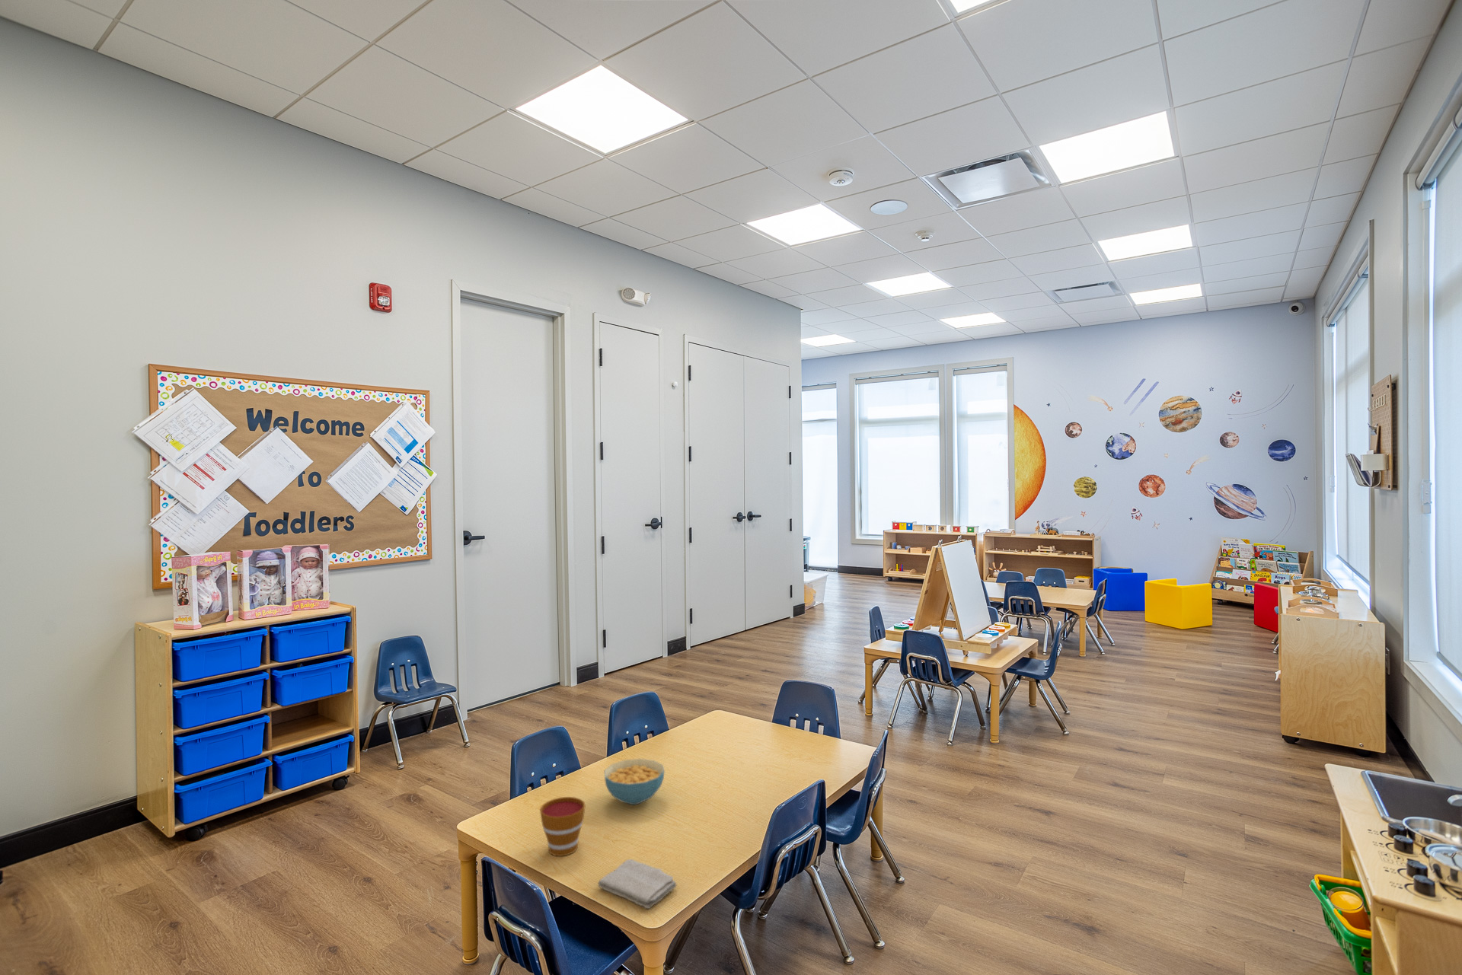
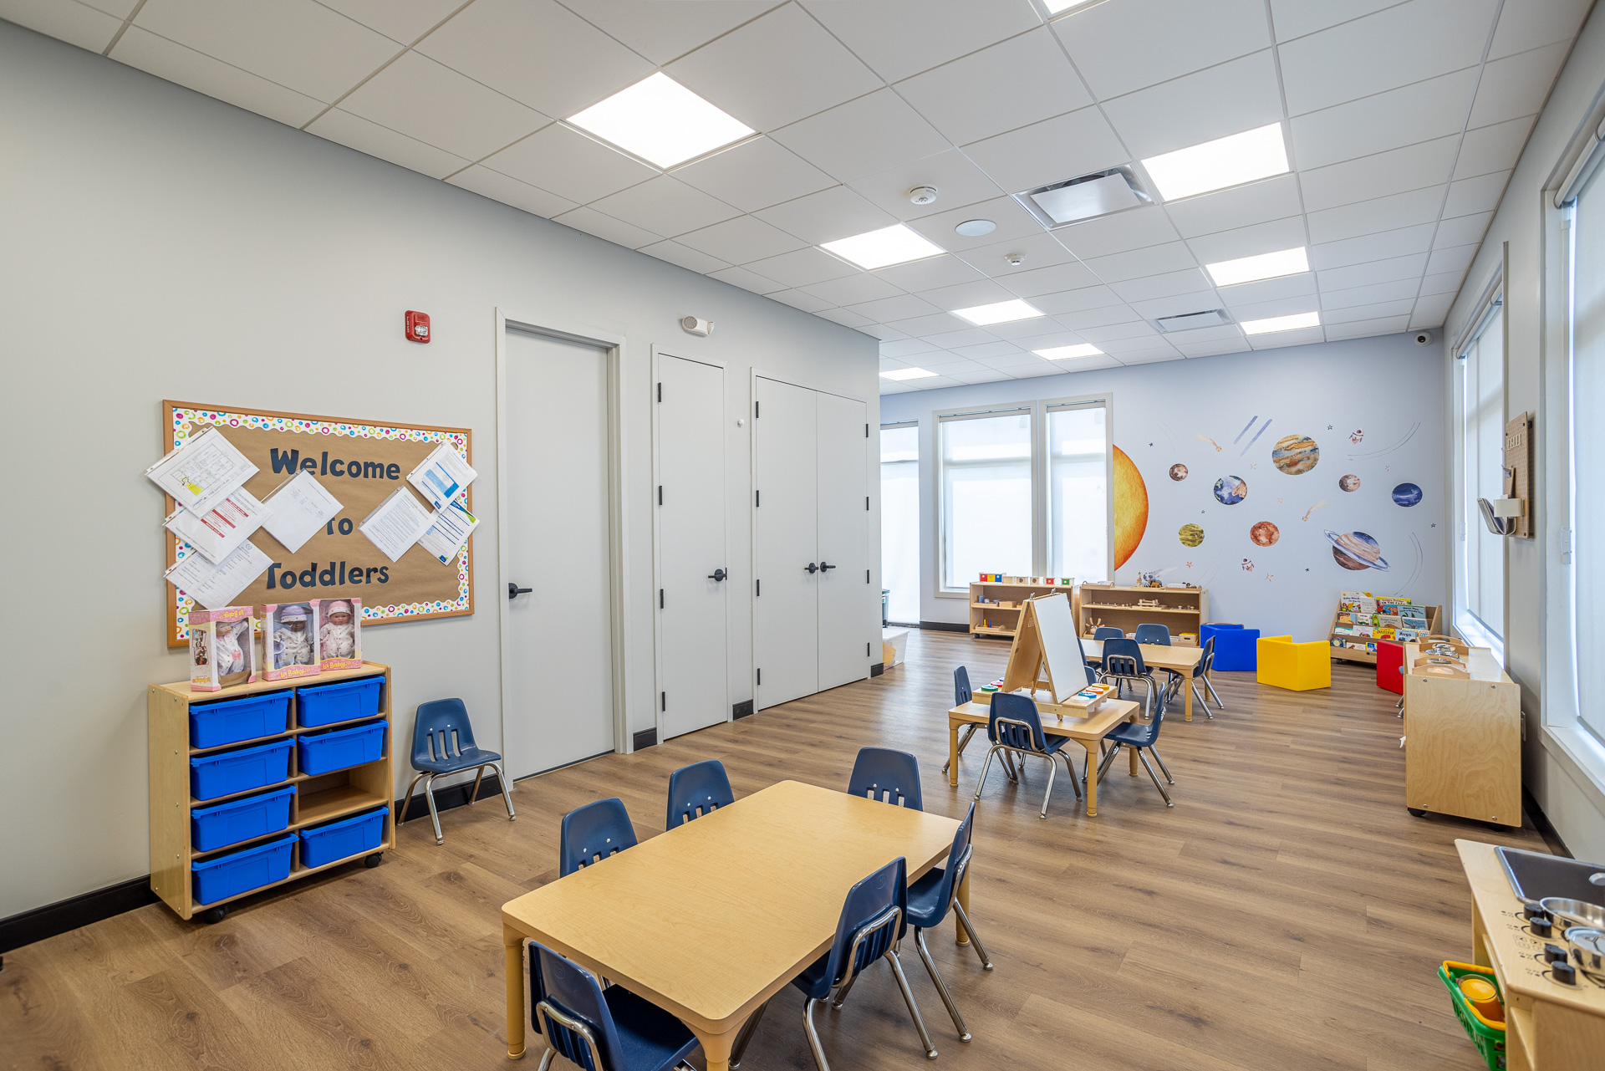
- cereal bowl [604,758,665,805]
- washcloth [597,859,678,910]
- cup [539,797,587,857]
